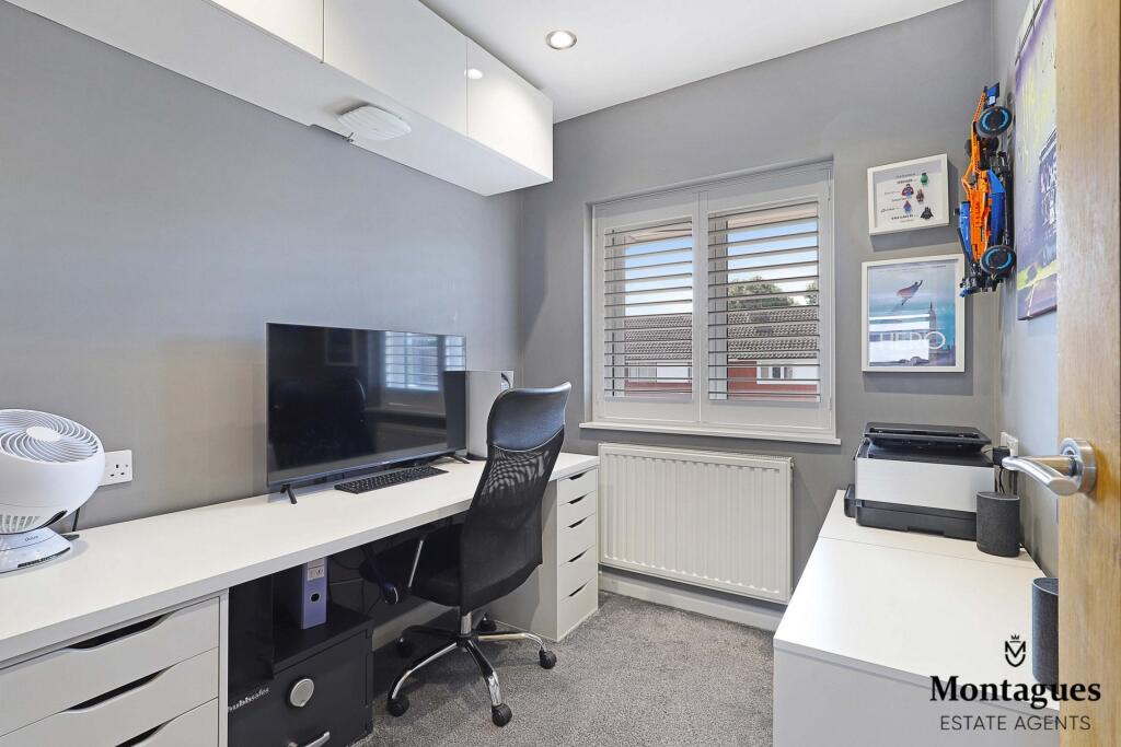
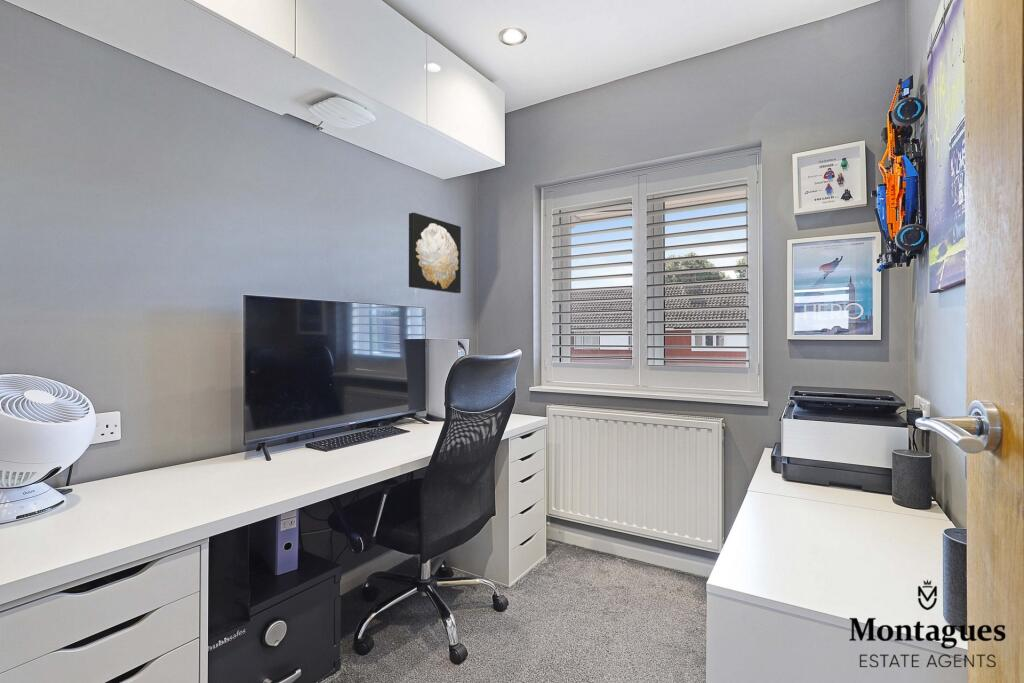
+ wall art [408,211,462,294]
